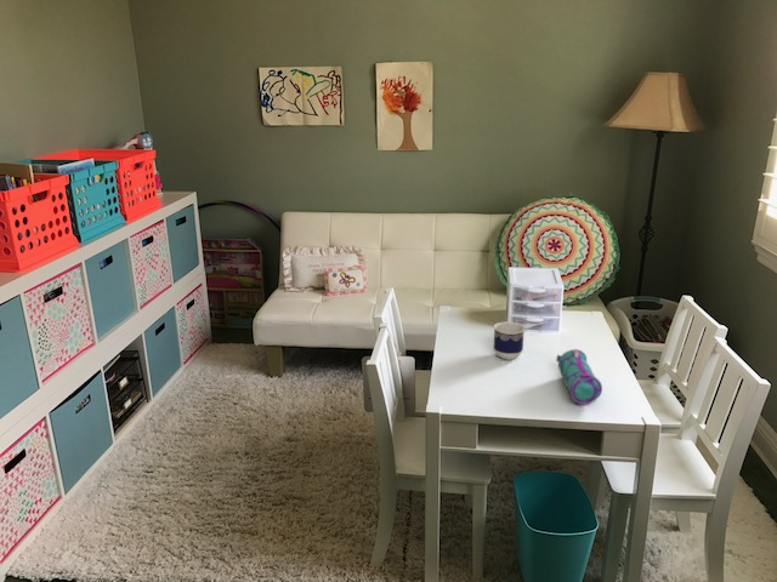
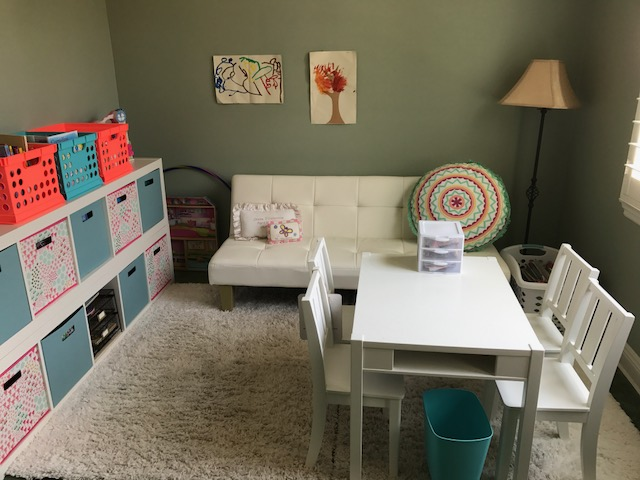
- cup [493,320,526,361]
- pencil case [555,348,603,406]
